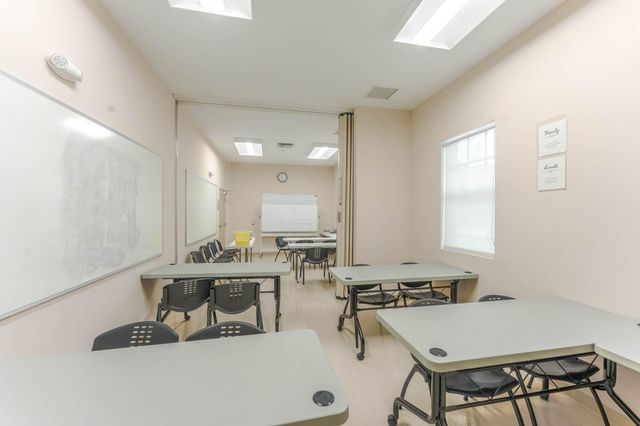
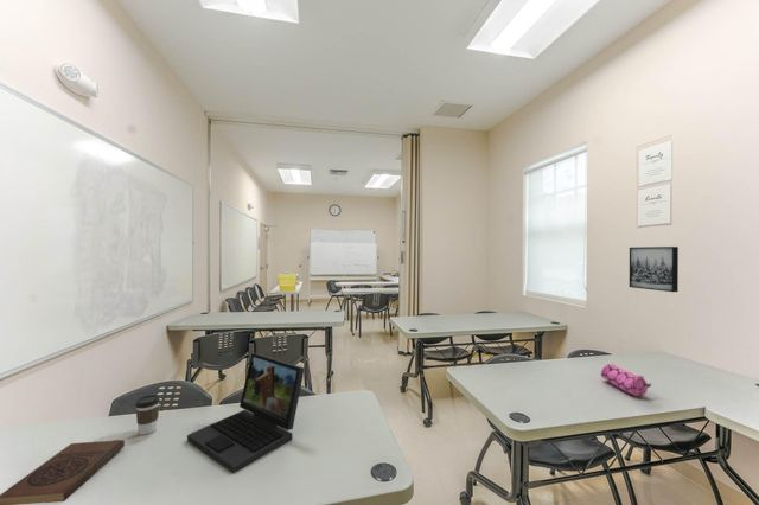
+ wall art [629,245,680,293]
+ coffee cup [134,394,161,436]
+ laptop [186,352,306,474]
+ pencil case [600,363,652,398]
+ book [0,439,126,505]
